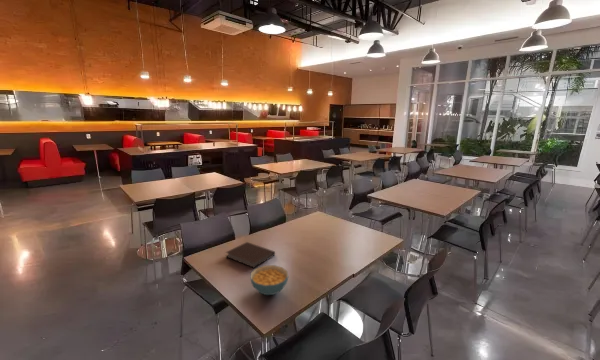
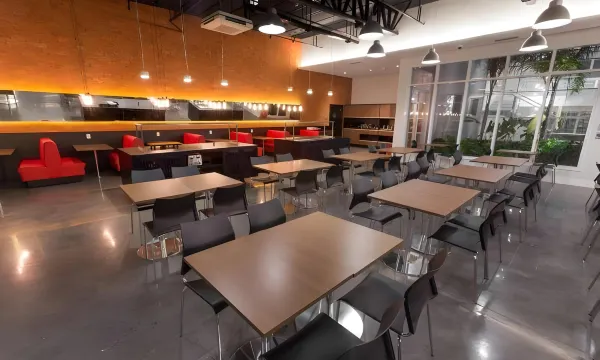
- notebook [224,241,276,269]
- cereal bowl [250,264,289,296]
